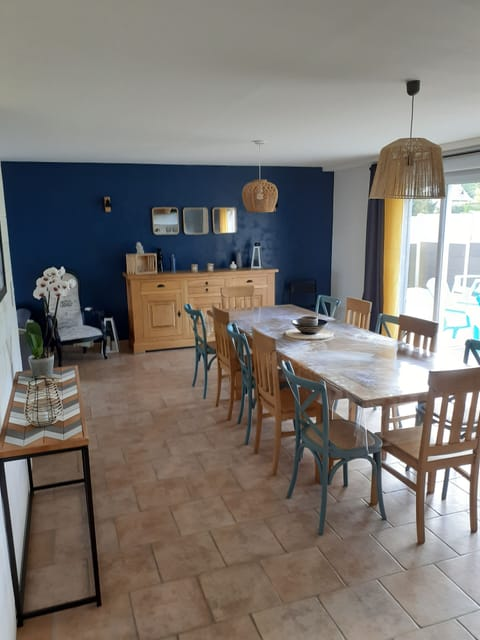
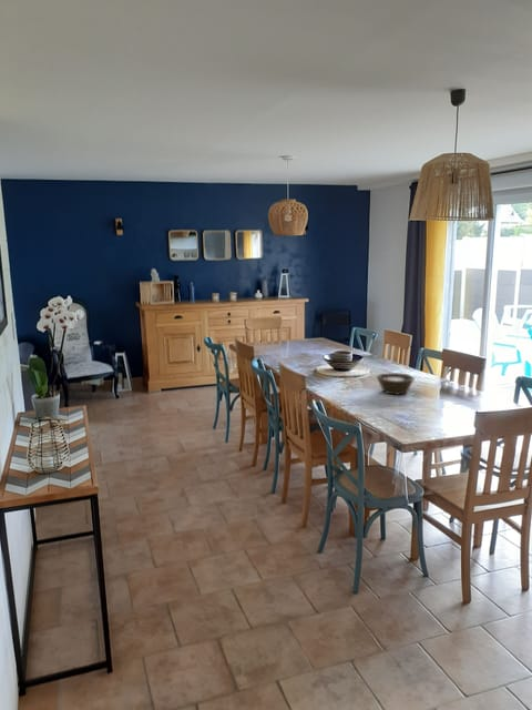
+ bowl [376,372,416,396]
